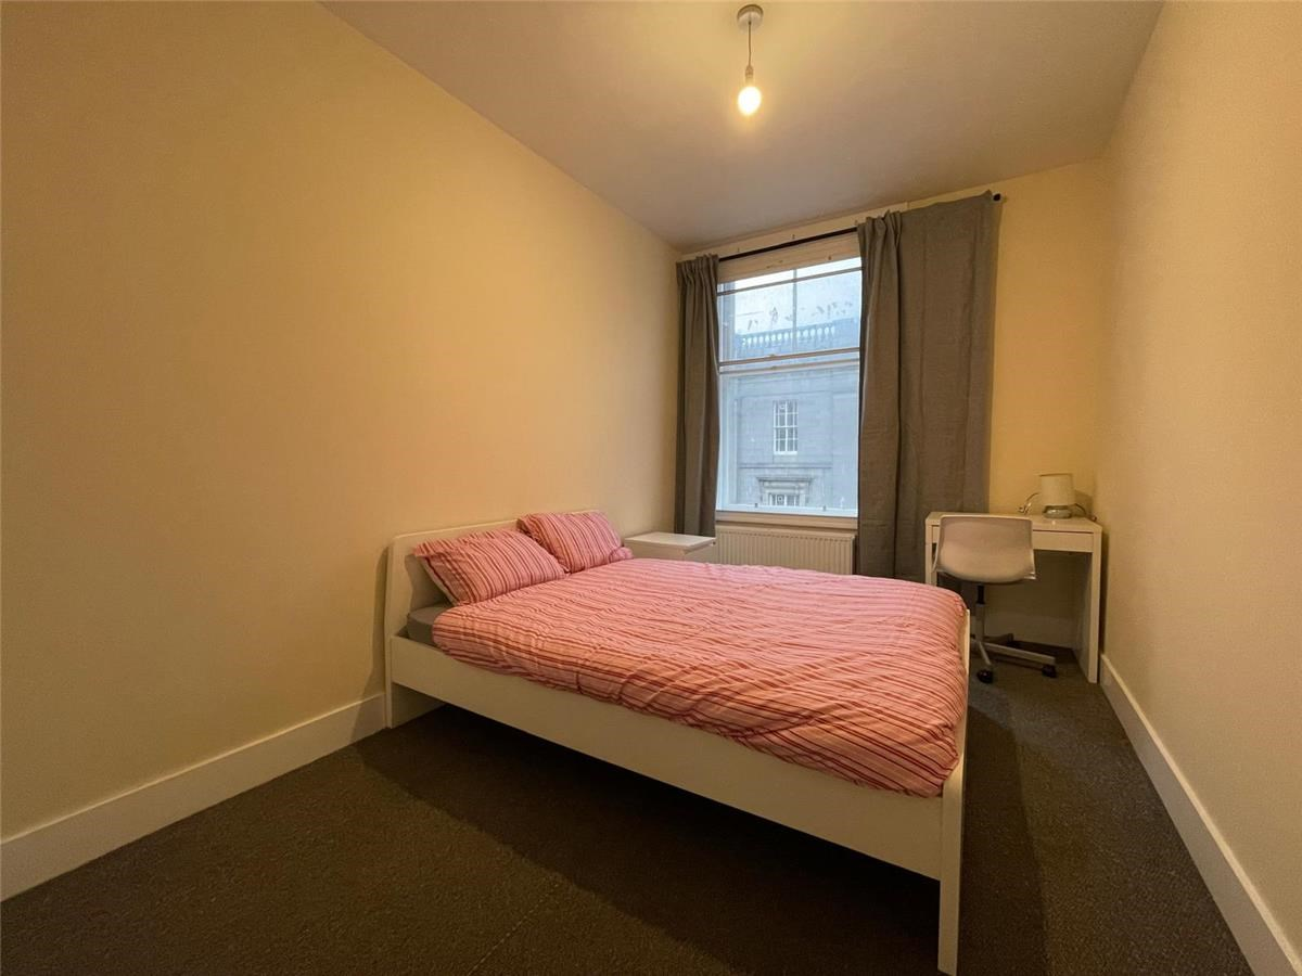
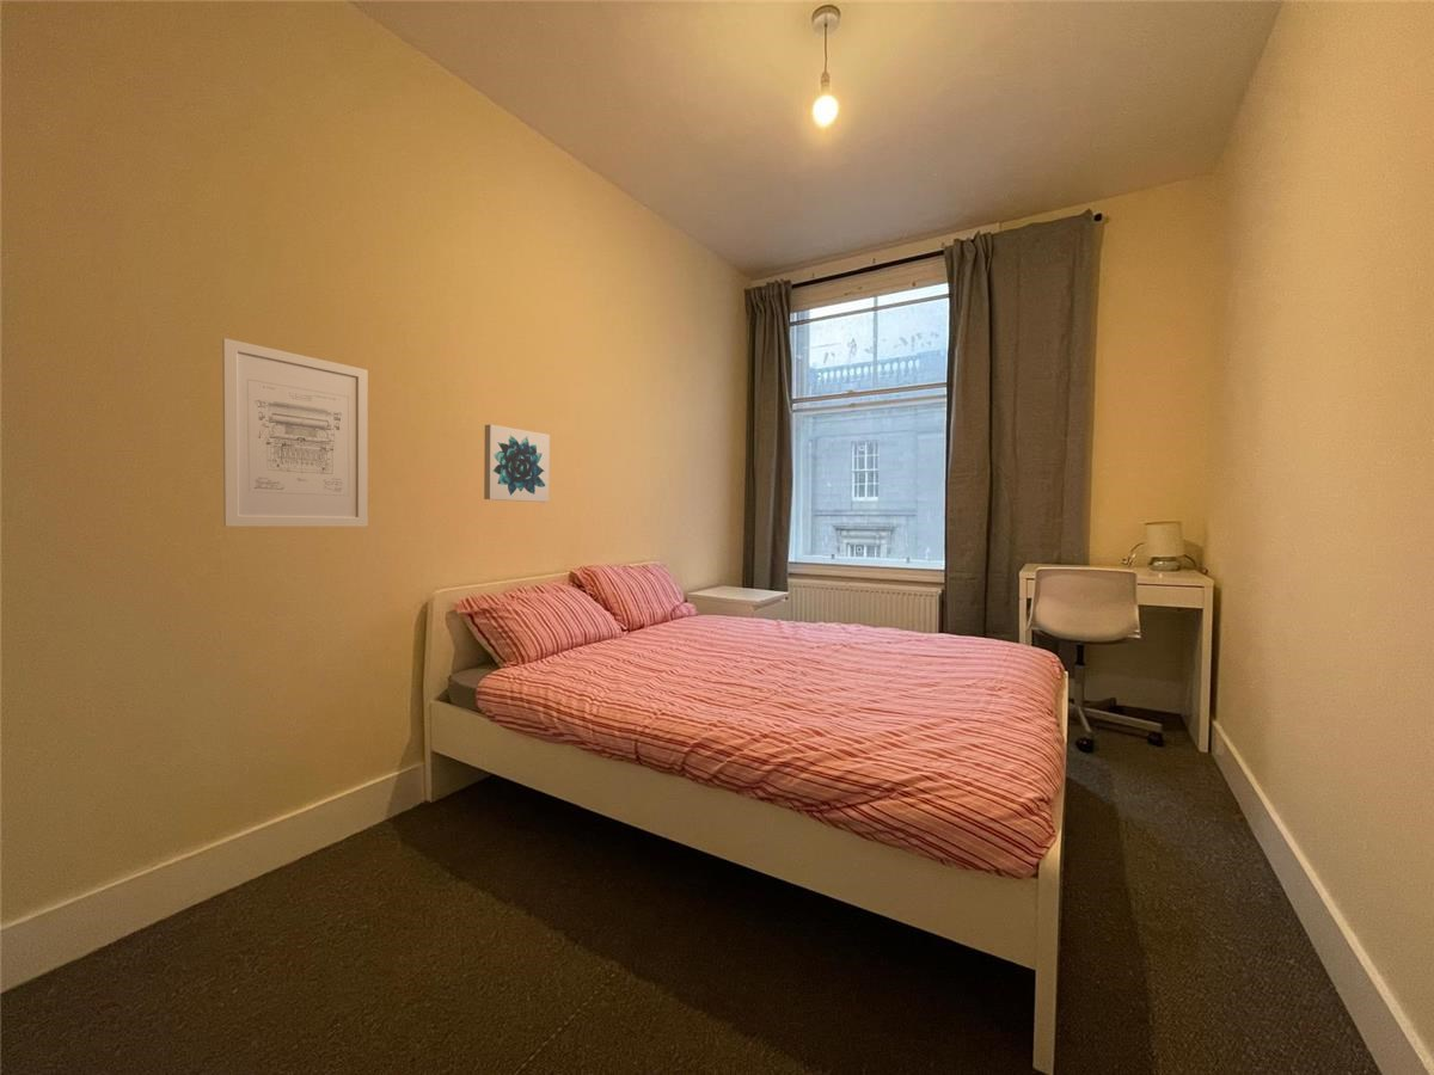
+ wall art [483,423,551,503]
+ wall art [221,337,369,528]
